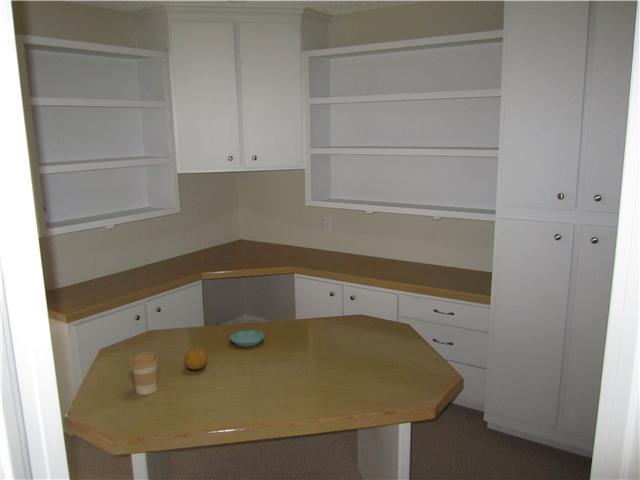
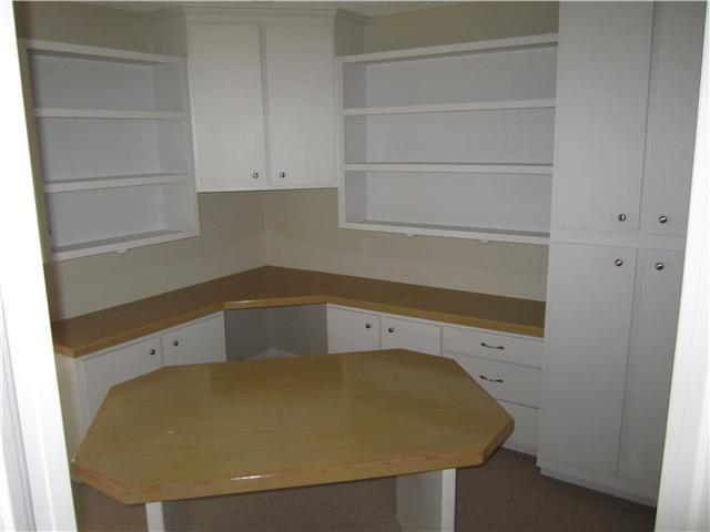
- fruit [183,347,208,371]
- coffee cup [129,351,159,396]
- saucer [229,329,266,348]
